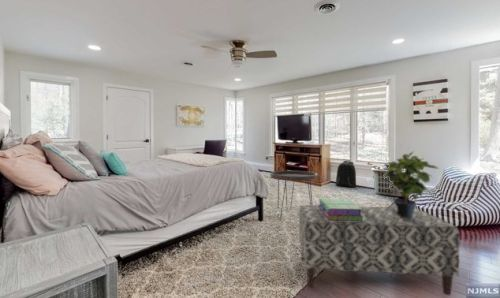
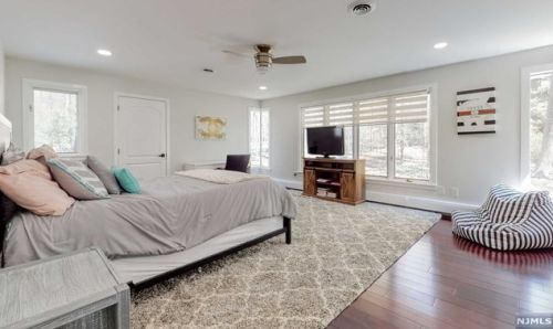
- clothes hamper [370,163,406,198]
- backpack [335,160,357,188]
- stack of books [317,198,364,221]
- potted plant [383,150,440,217]
- side table [270,170,318,220]
- bench [298,204,461,296]
